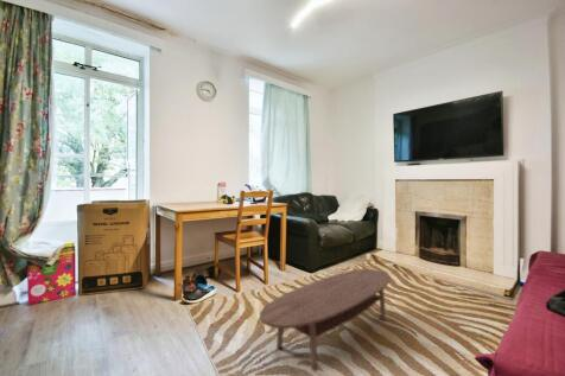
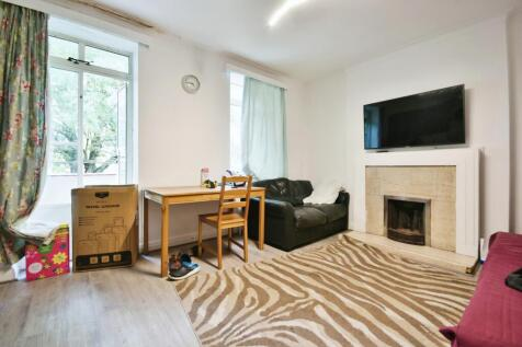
- coffee table [259,268,392,372]
